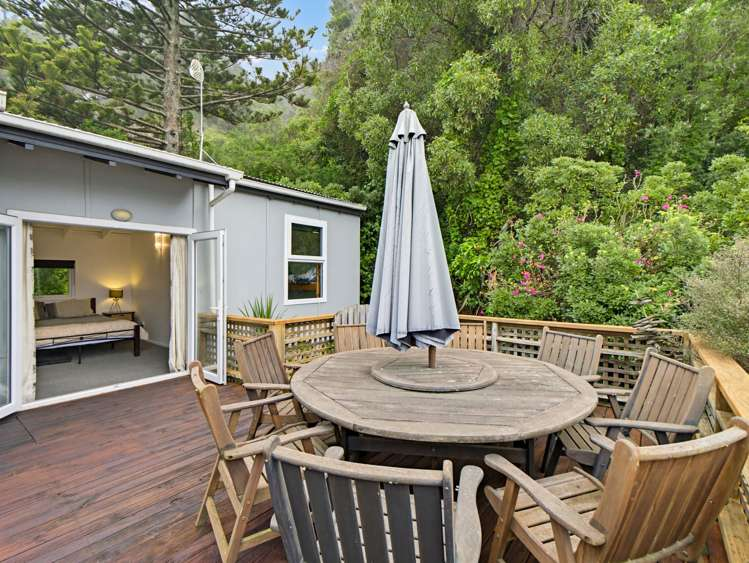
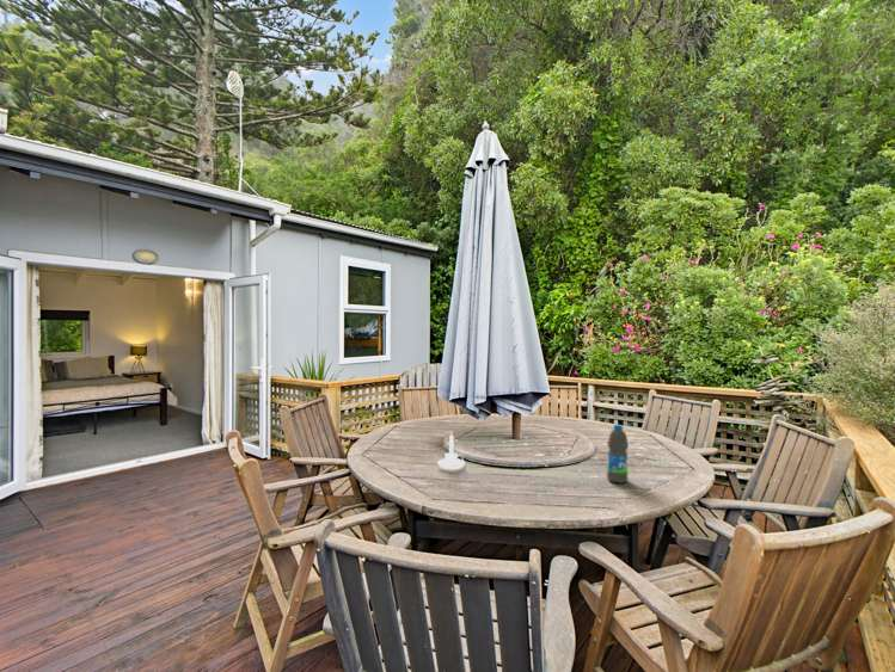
+ water bottle [606,424,630,485]
+ candle holder [436,431,466,470]
